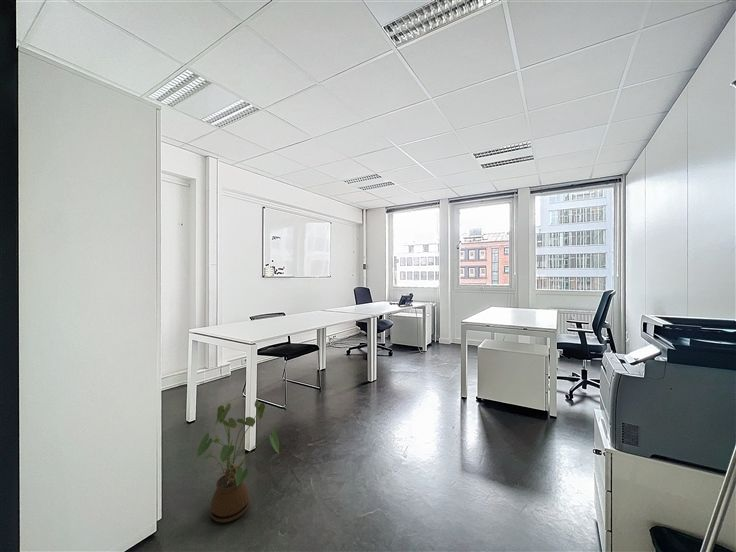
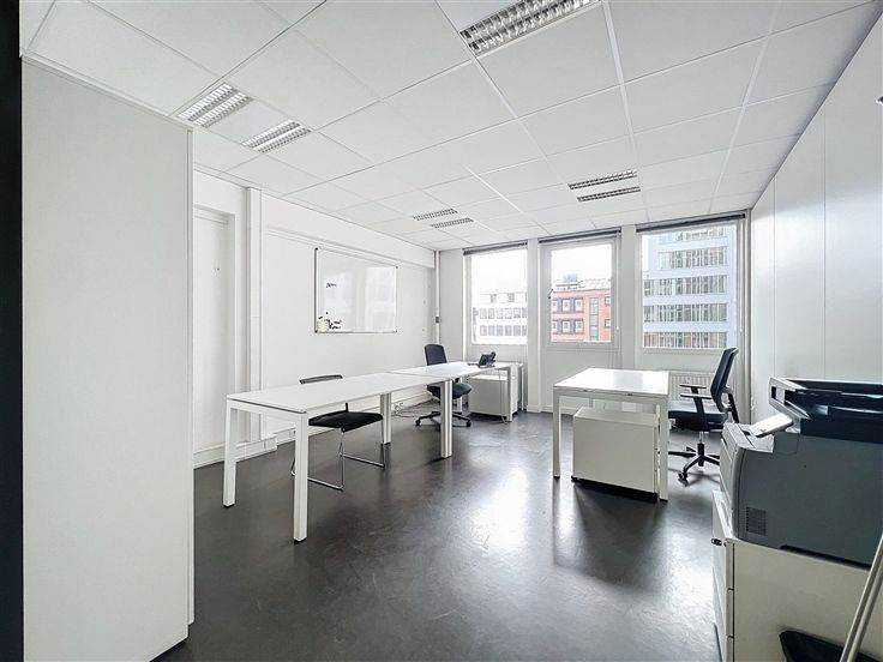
- house plant [195,399,280,524]
